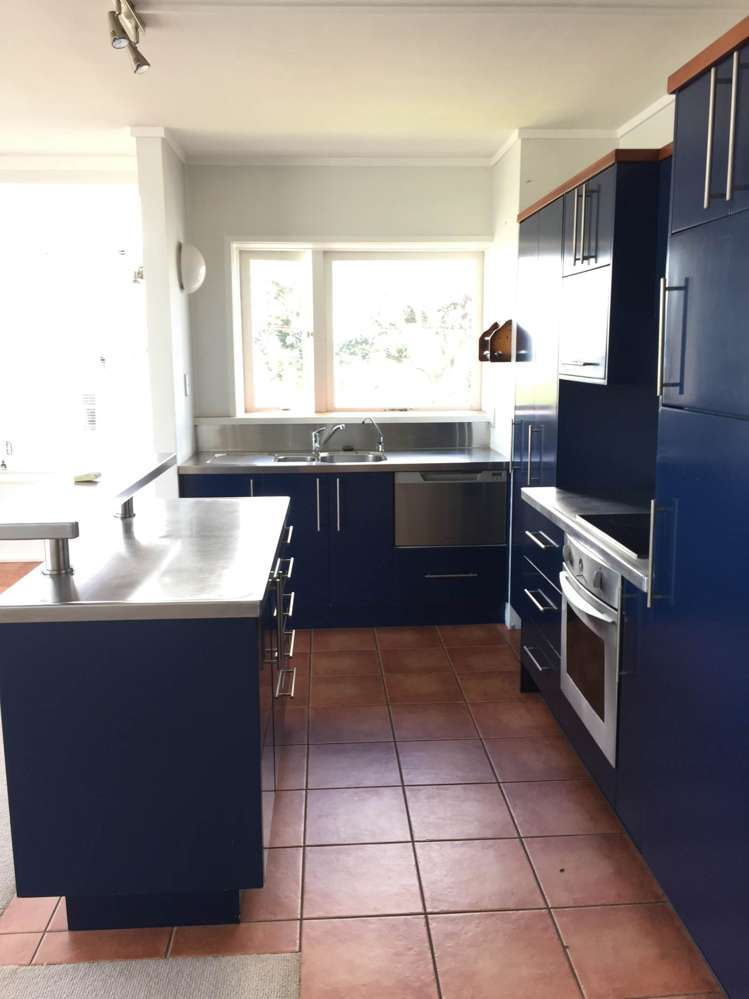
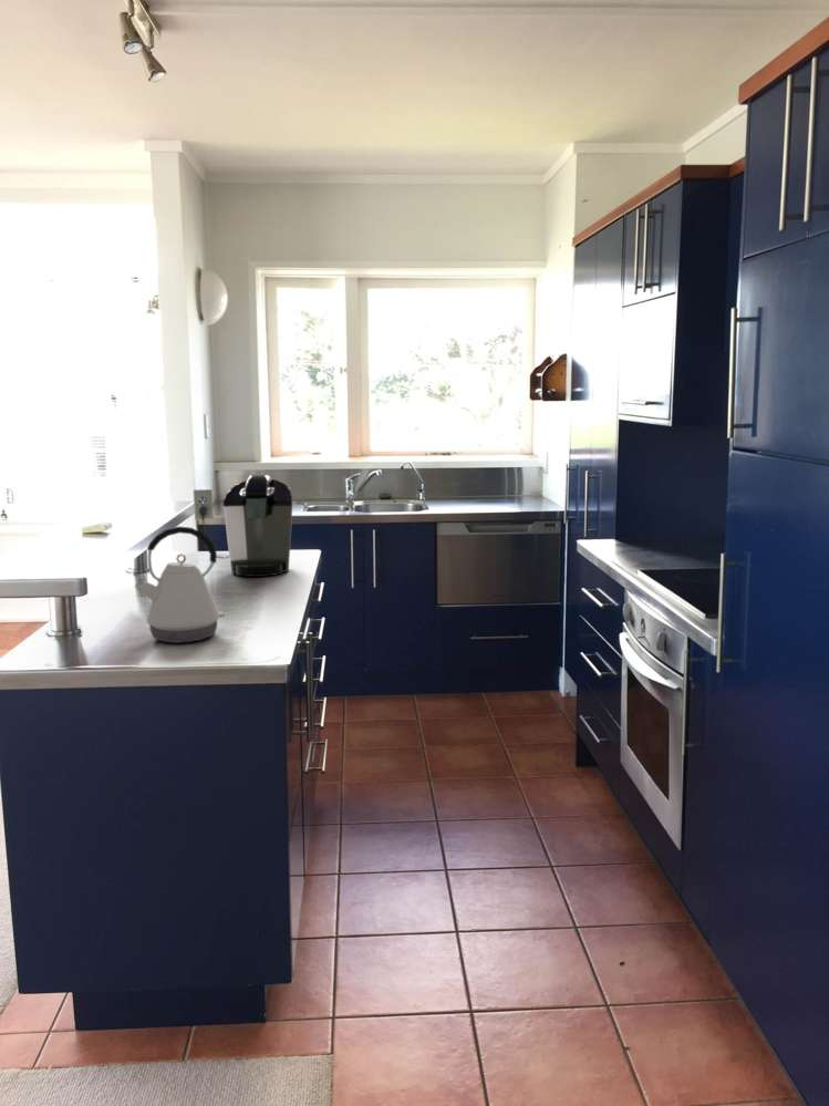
+ kettle [133,526,226,644]
+ coffee maker [193,474,293,578]
